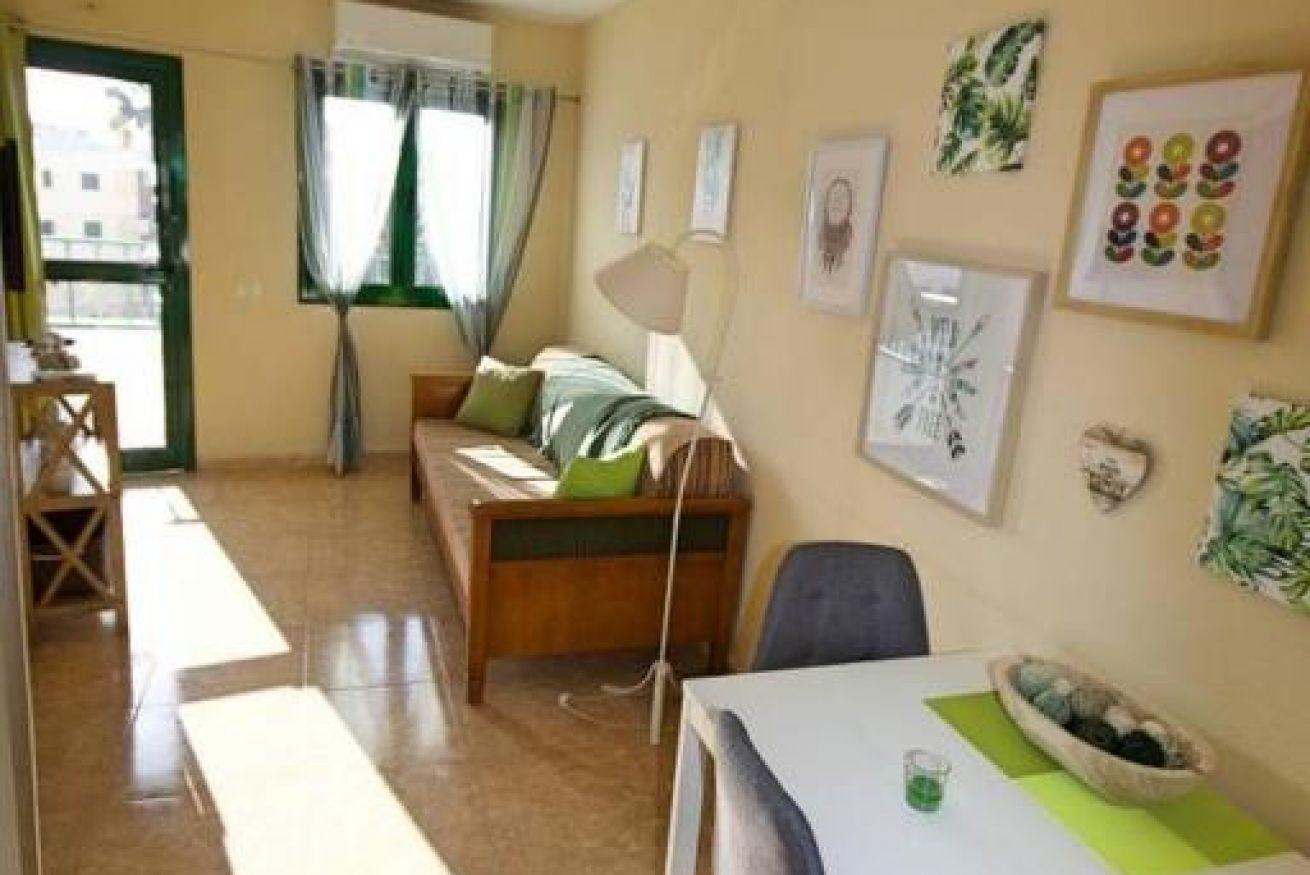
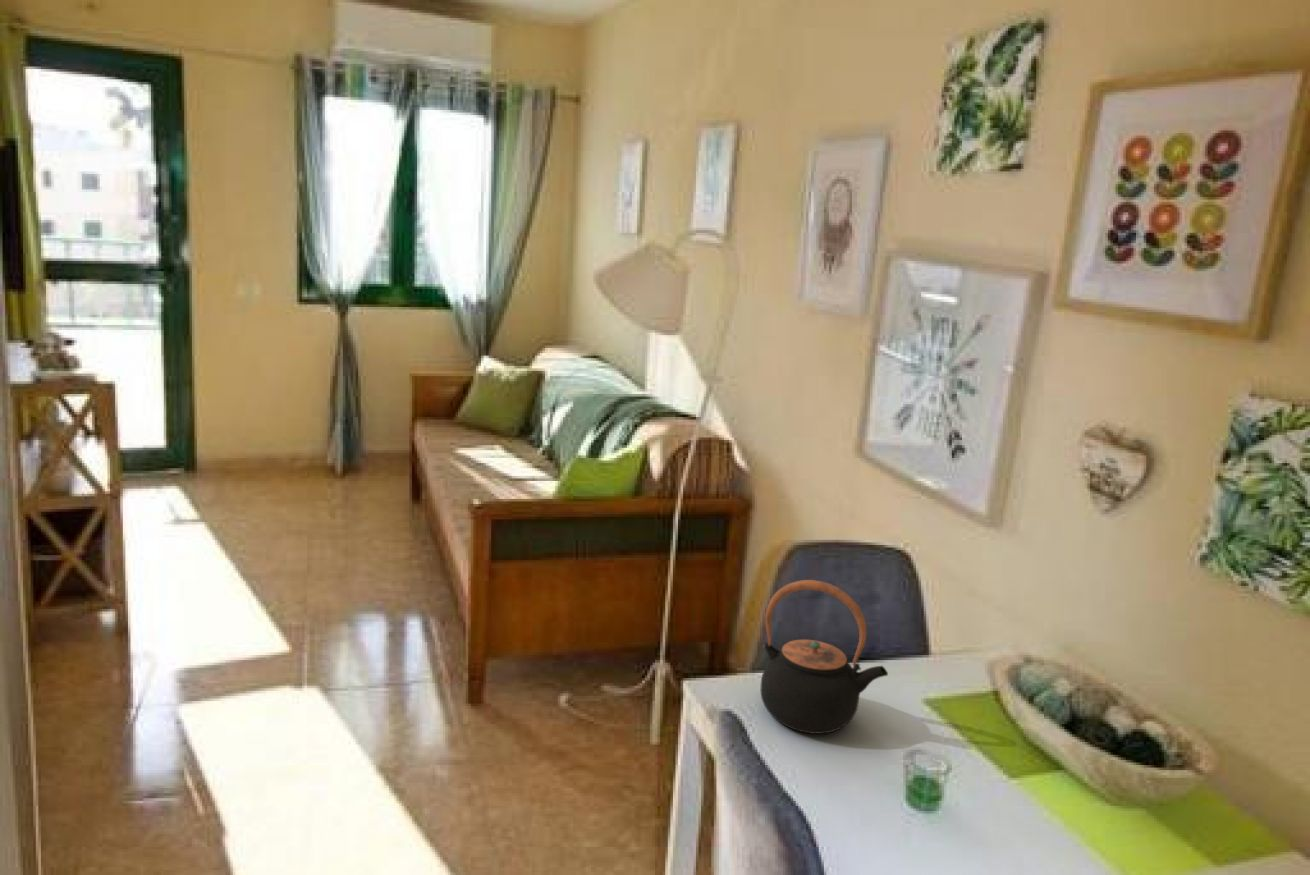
+ teapot [760,579,889,735]
